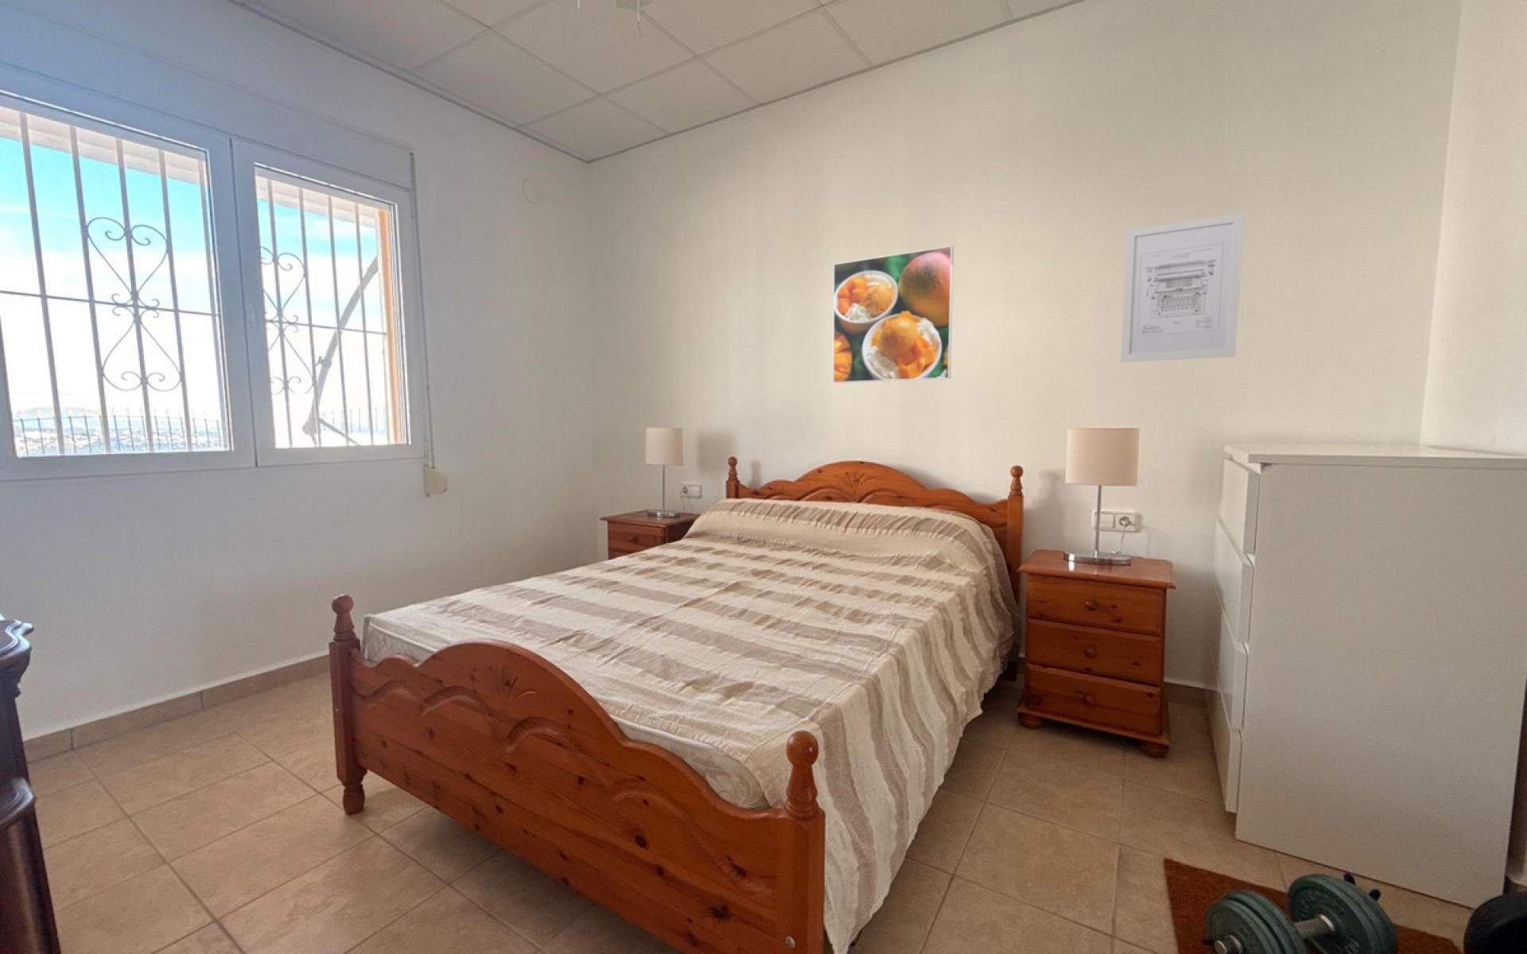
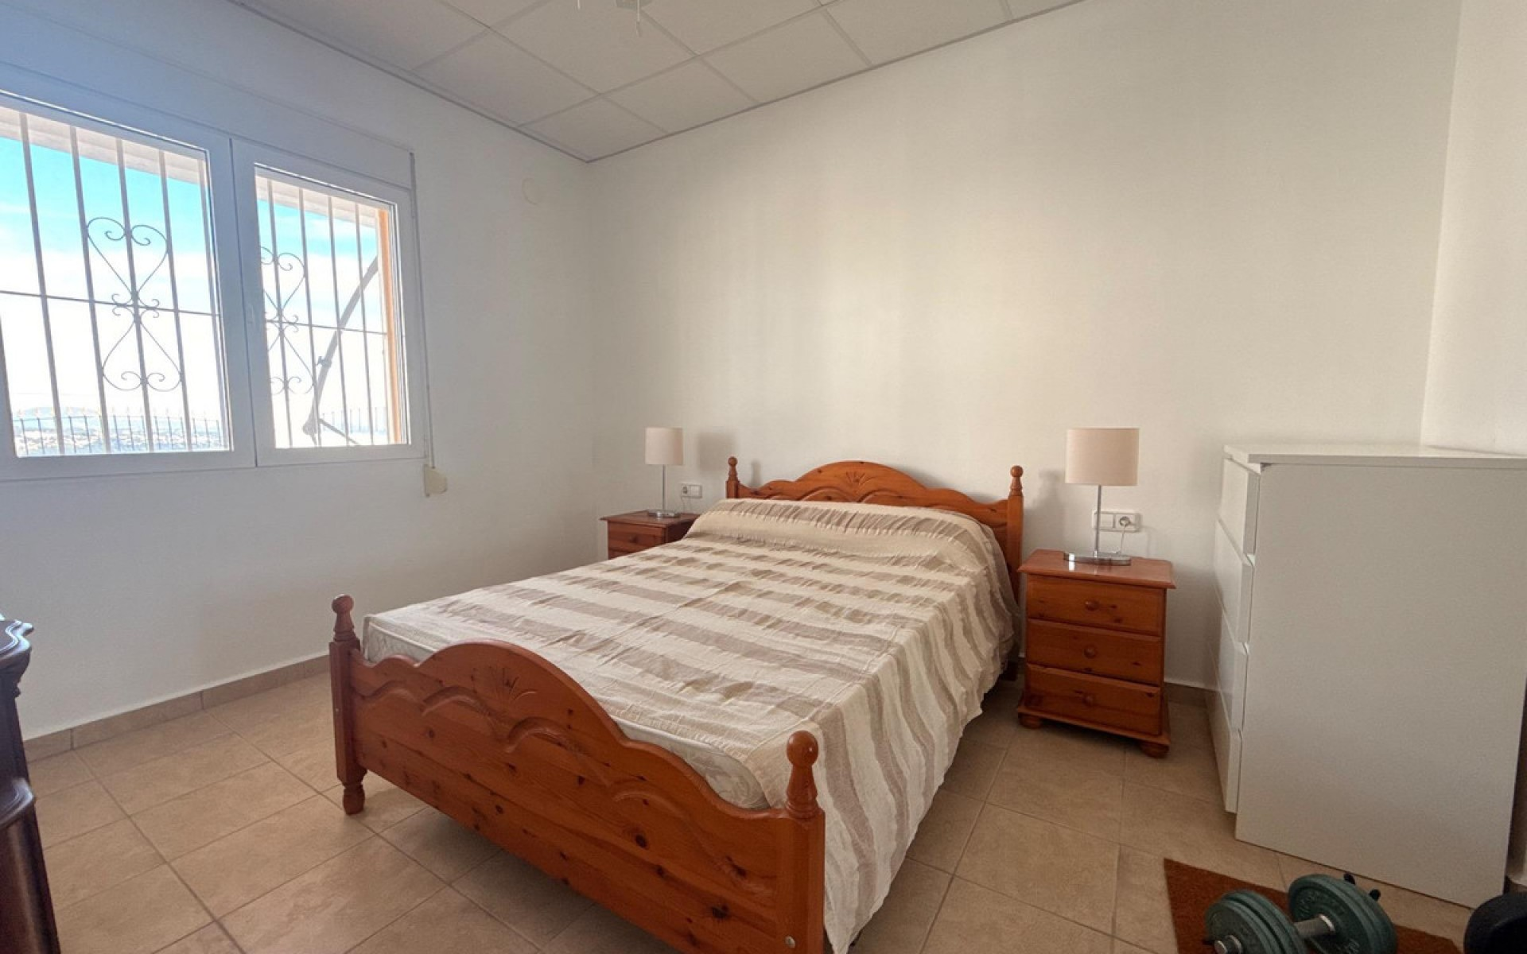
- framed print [832,245,954,384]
- wall art [1120,212,1246,363]
